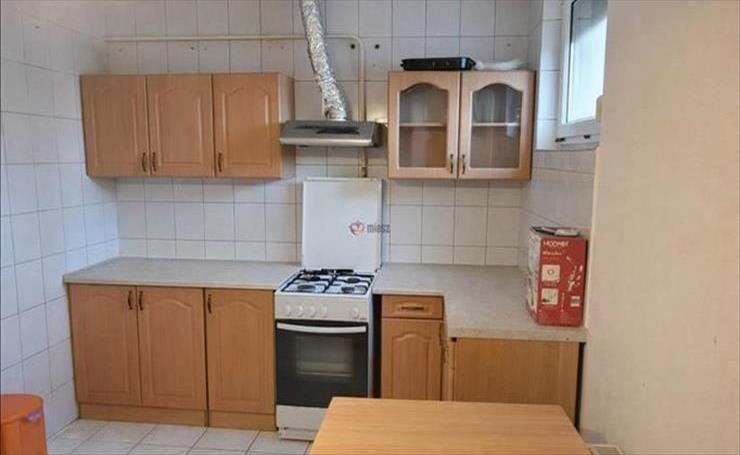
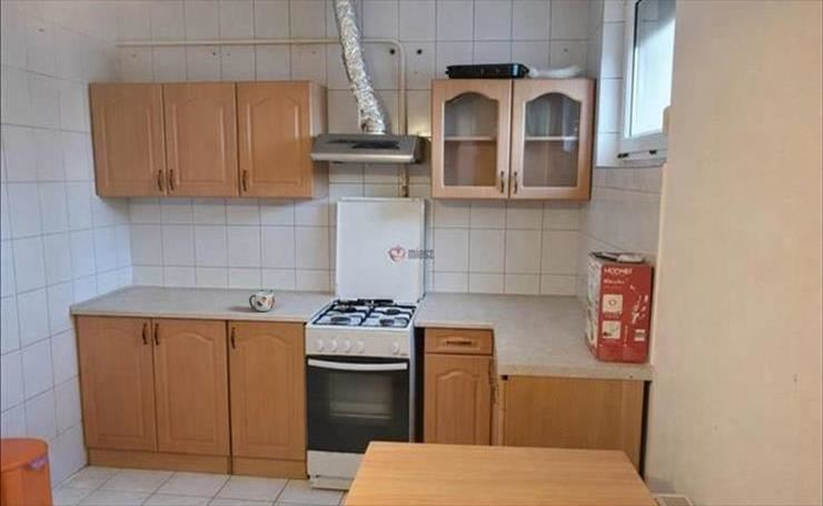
+ mug [248,288,276,312]
